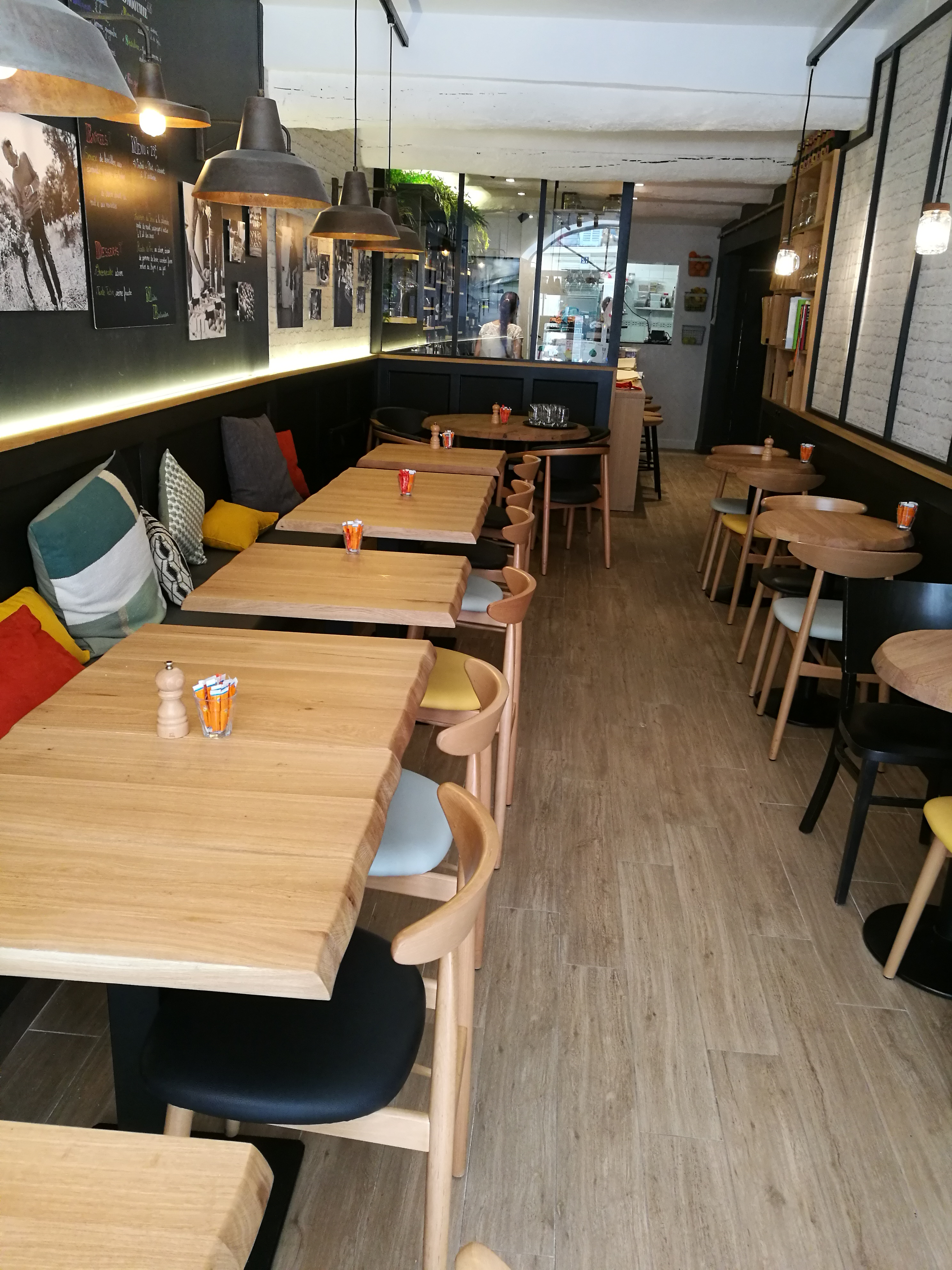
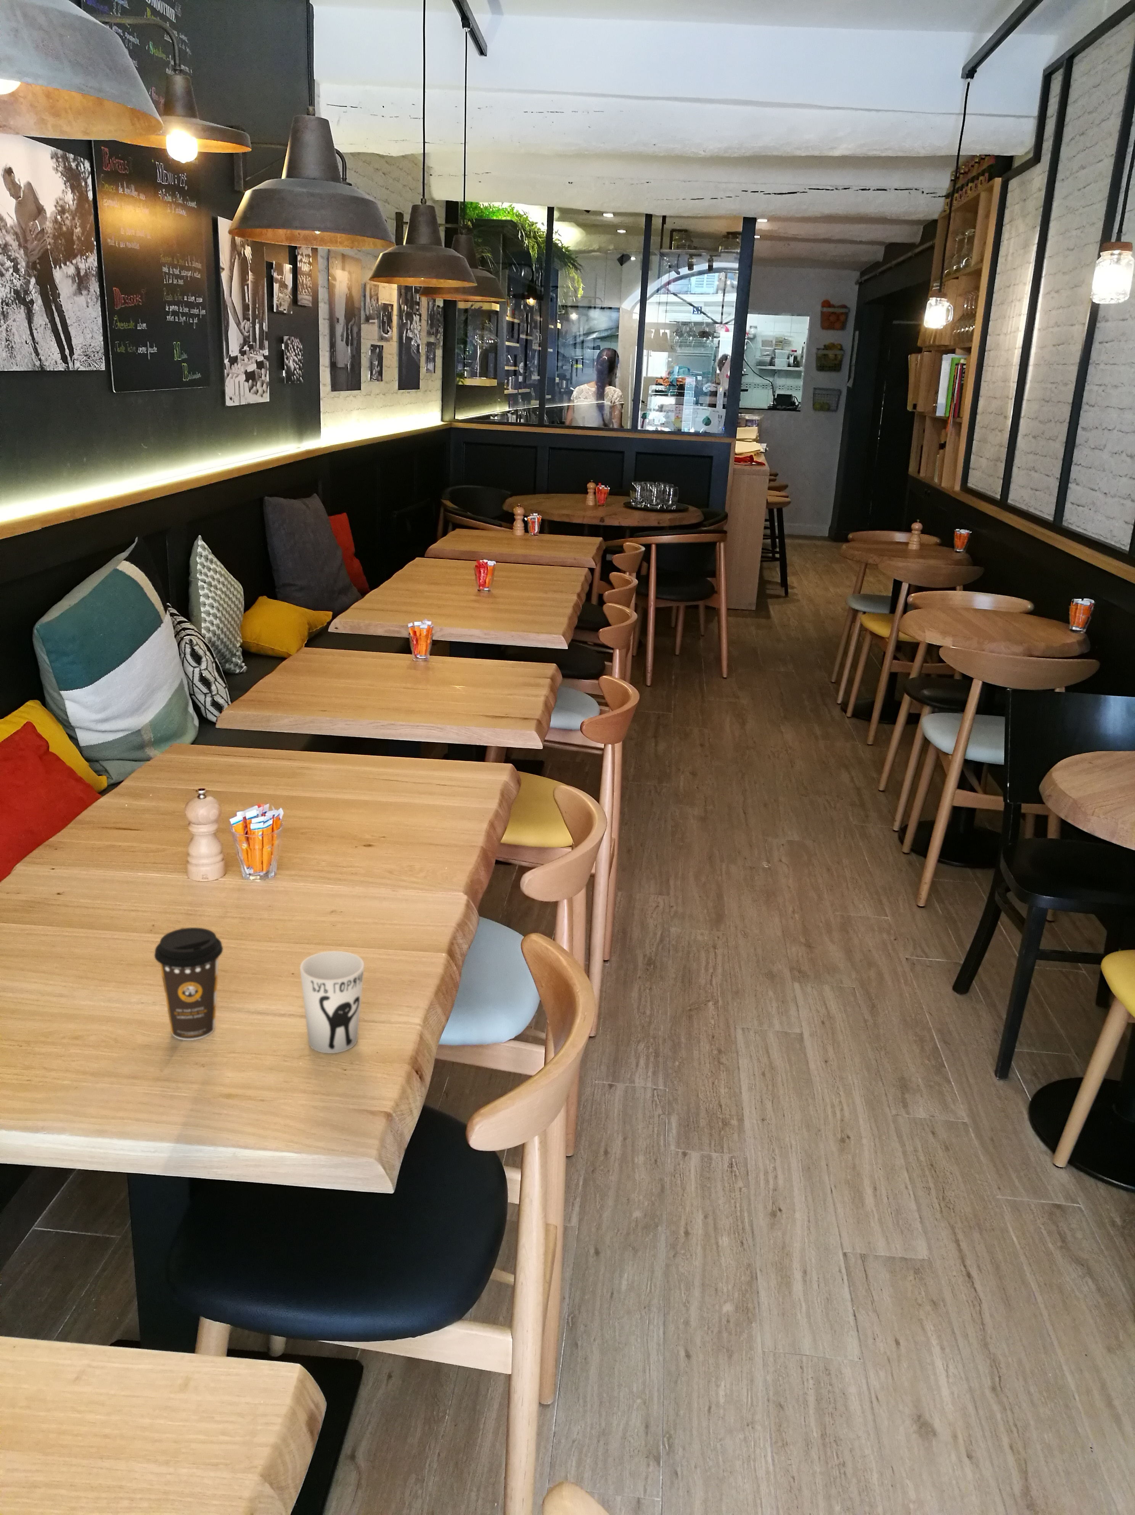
+ coffee cup [154,927,223,1040]
+ cup [299,951,365,1053]
